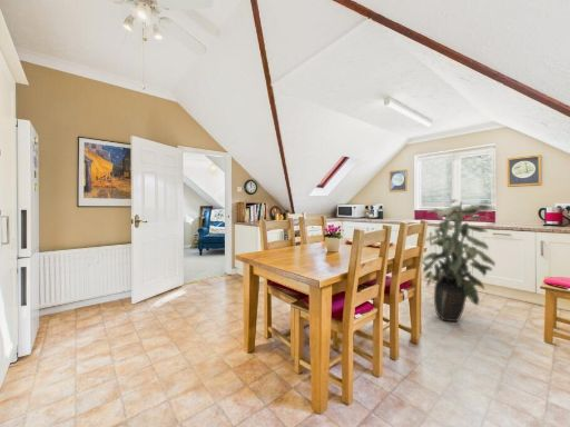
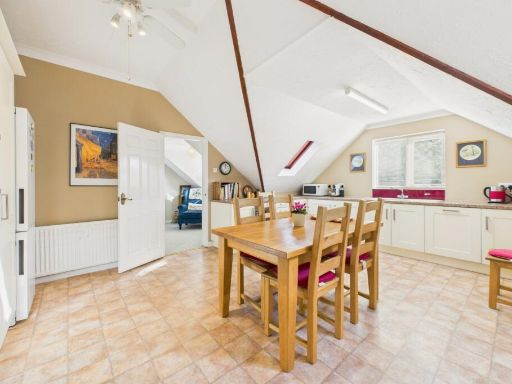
- indoor plant [421,198,497,324]
